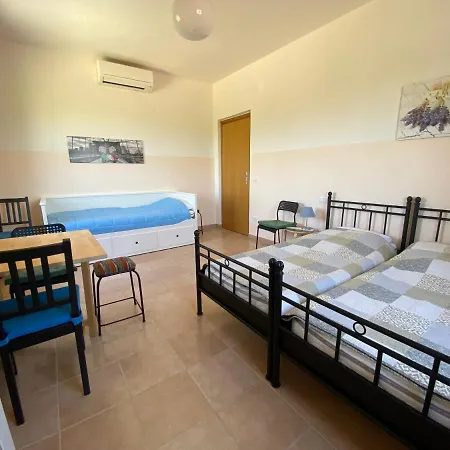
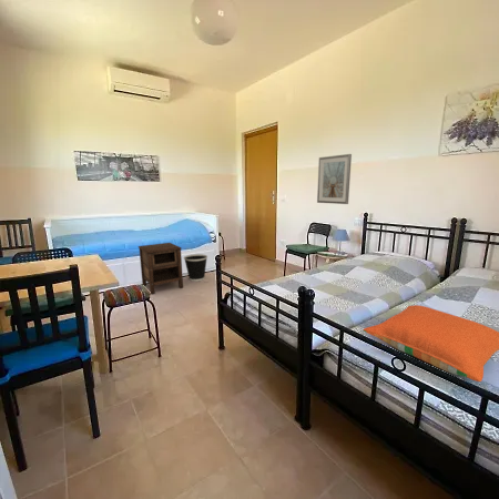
+ picture frame [316,153,353,205]
+ nightstand [138,242,184,295]
+ wastebasket [183,253,208,283]
+ pillow [363,304,499,383]
